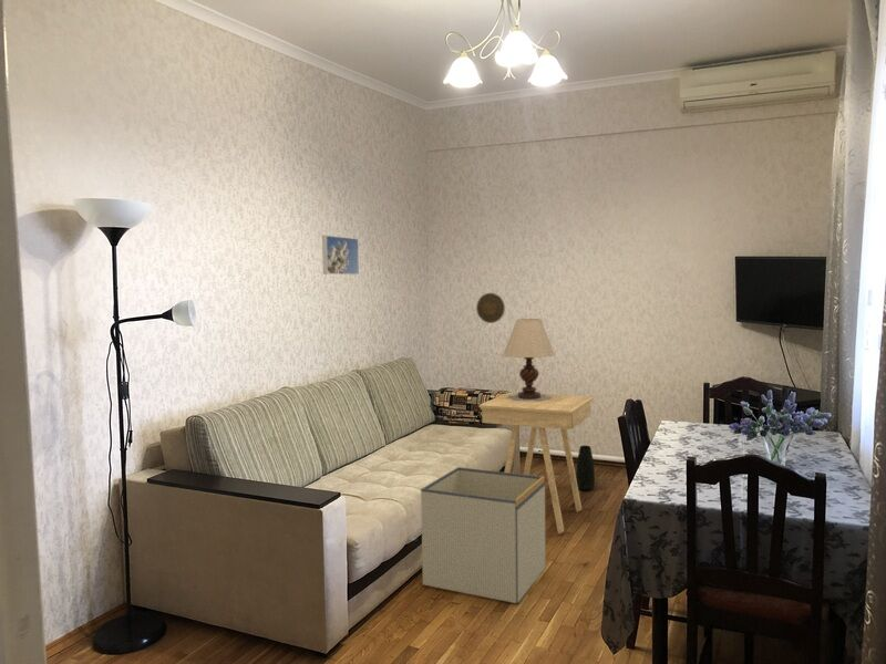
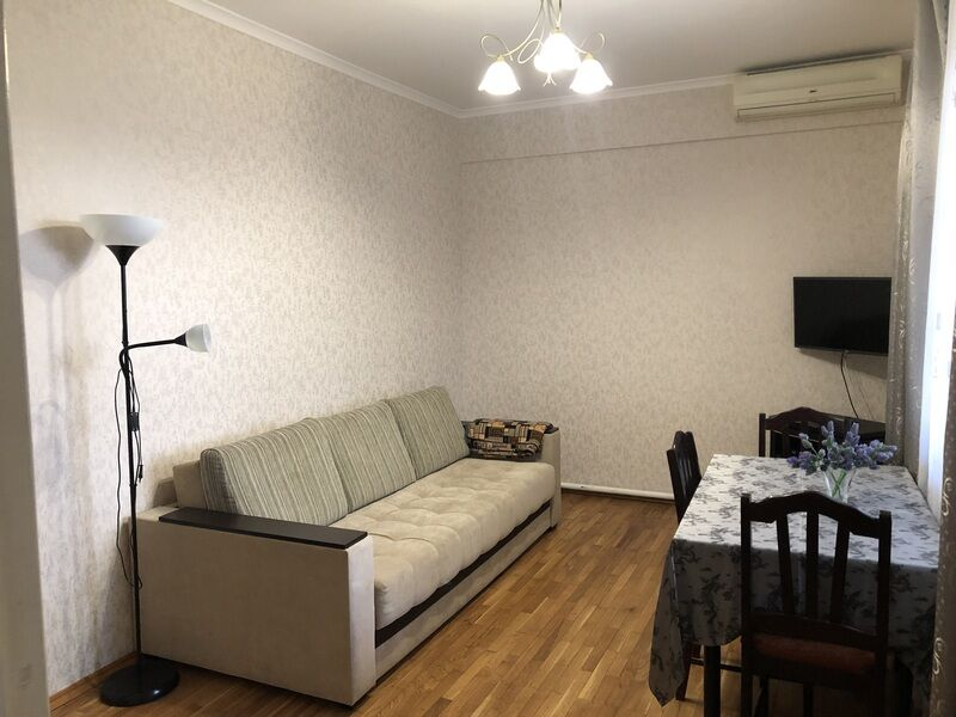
- decorative plate [475,292,506,324]
- table lamp [502,318,556,402]
- storage bin [420,466,546,604]
- vase [575,445,596,491]
- side table [477,391,595,536]
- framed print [321,235,360,276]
